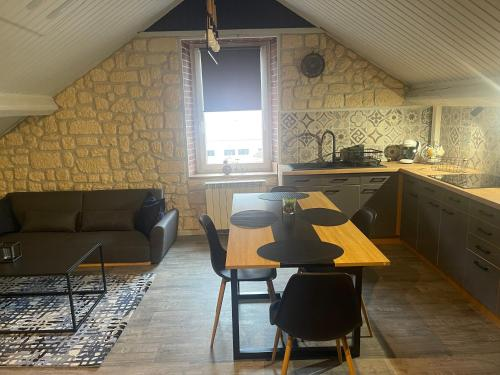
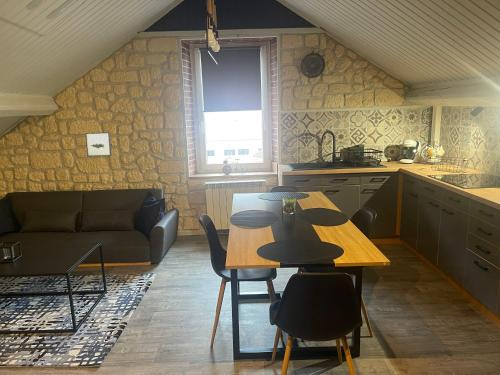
+ wall art [85,131,113,157]
